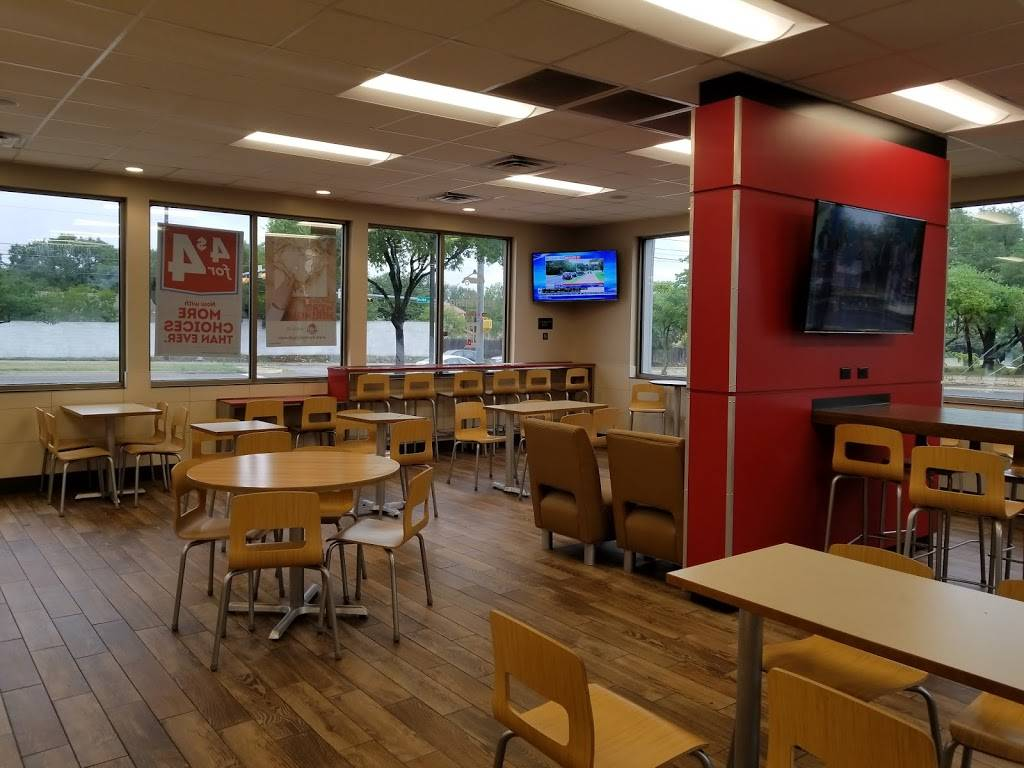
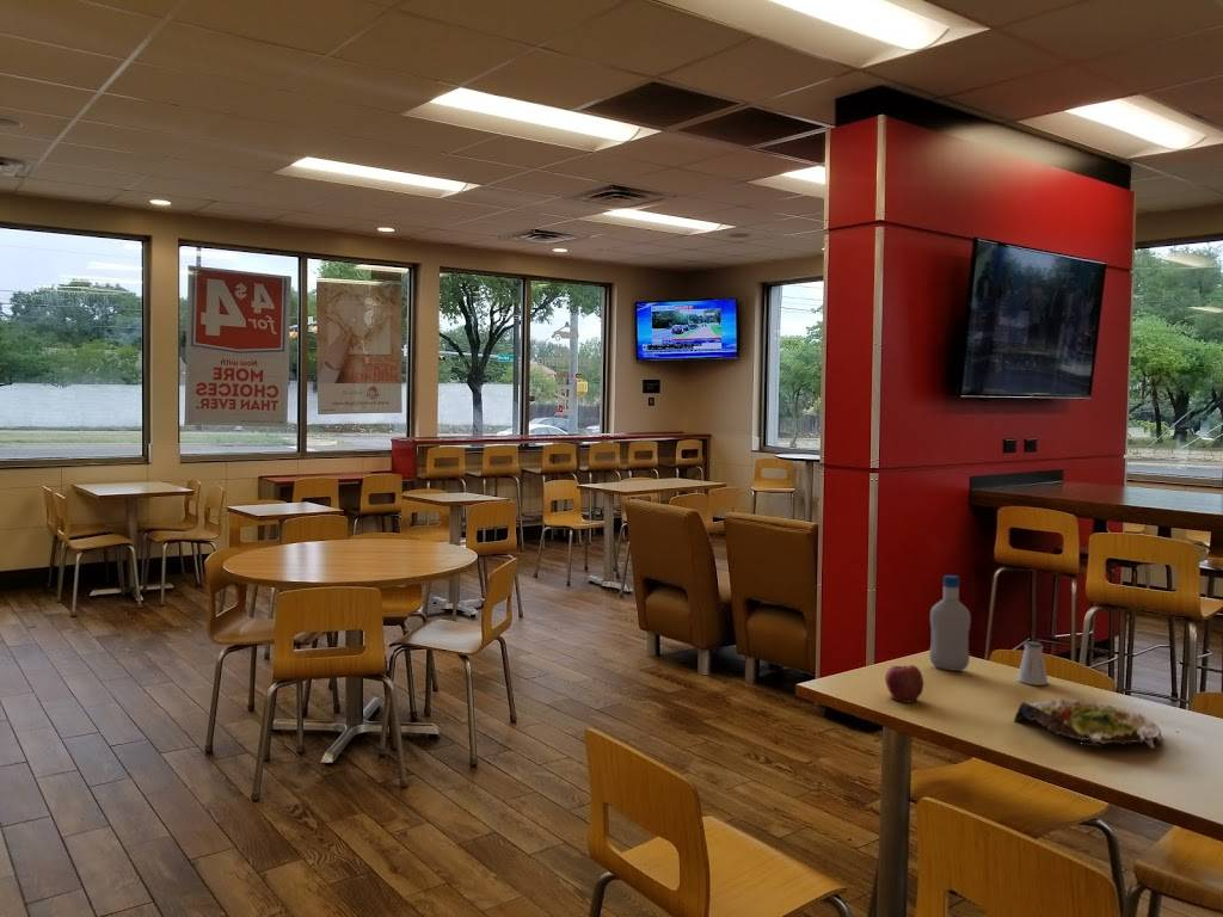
+ apple [884,664,924,703]
+ salad plate [1013,697,1164,750]
+ bottle [928,574,972,672]
+ saltshaker [1016,640,1049,687]
